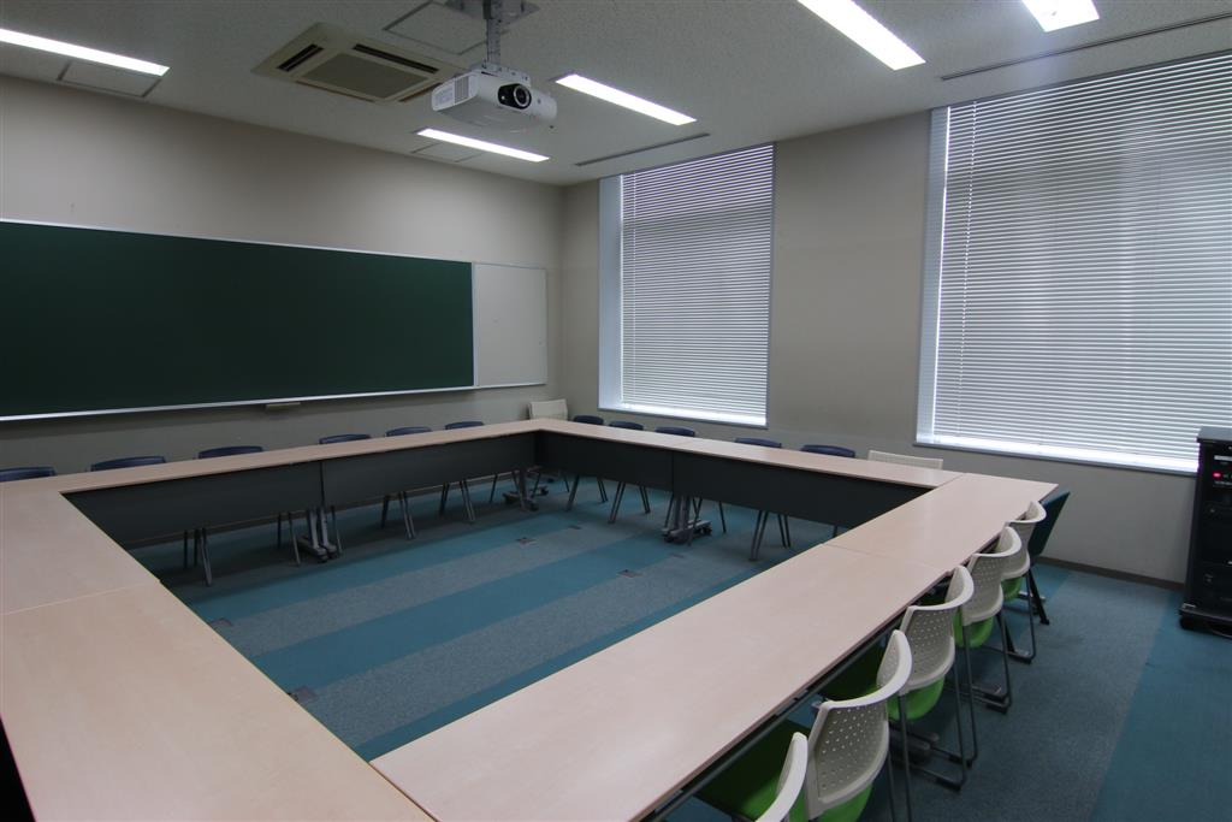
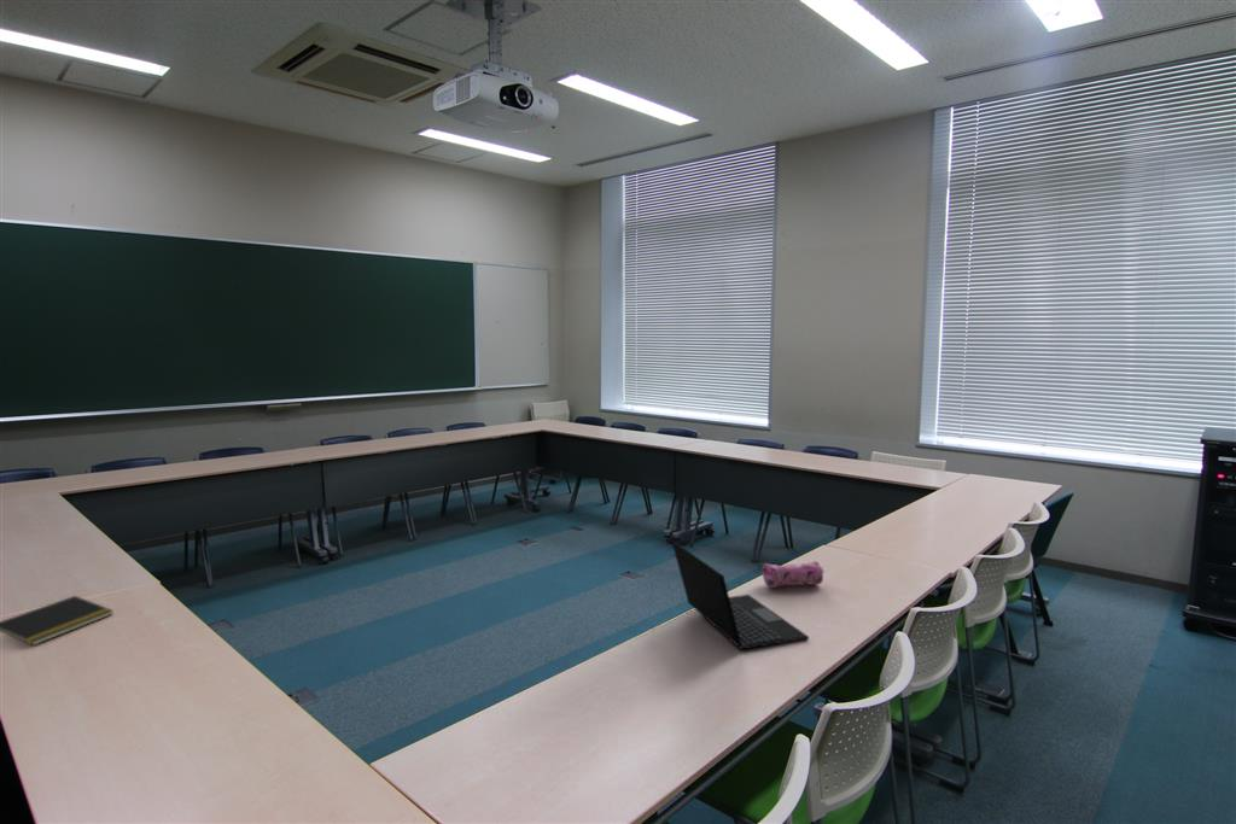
+ pencil case [762,560,826,589]
+ notepad [0,595,113,647]
+ laptop [671,539,810,651]
